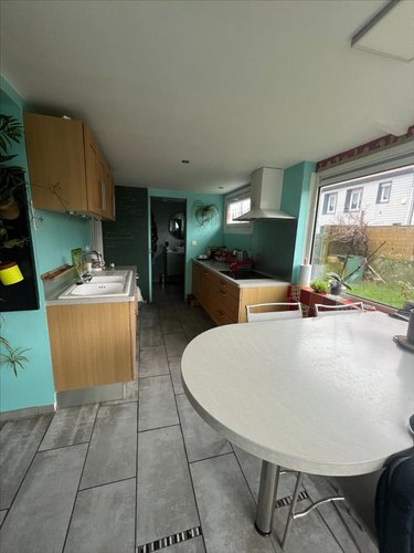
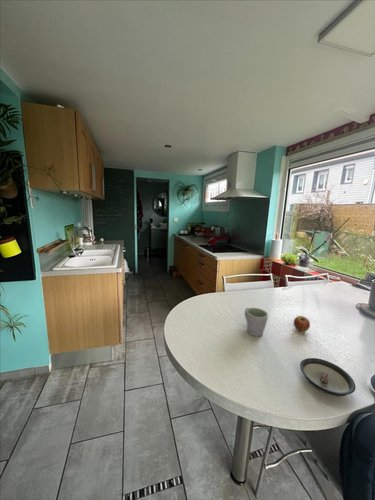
+ mug [244,307,269,337]
+ fruit [292,315,311,333]
+ saucer [299,357,357,397]
